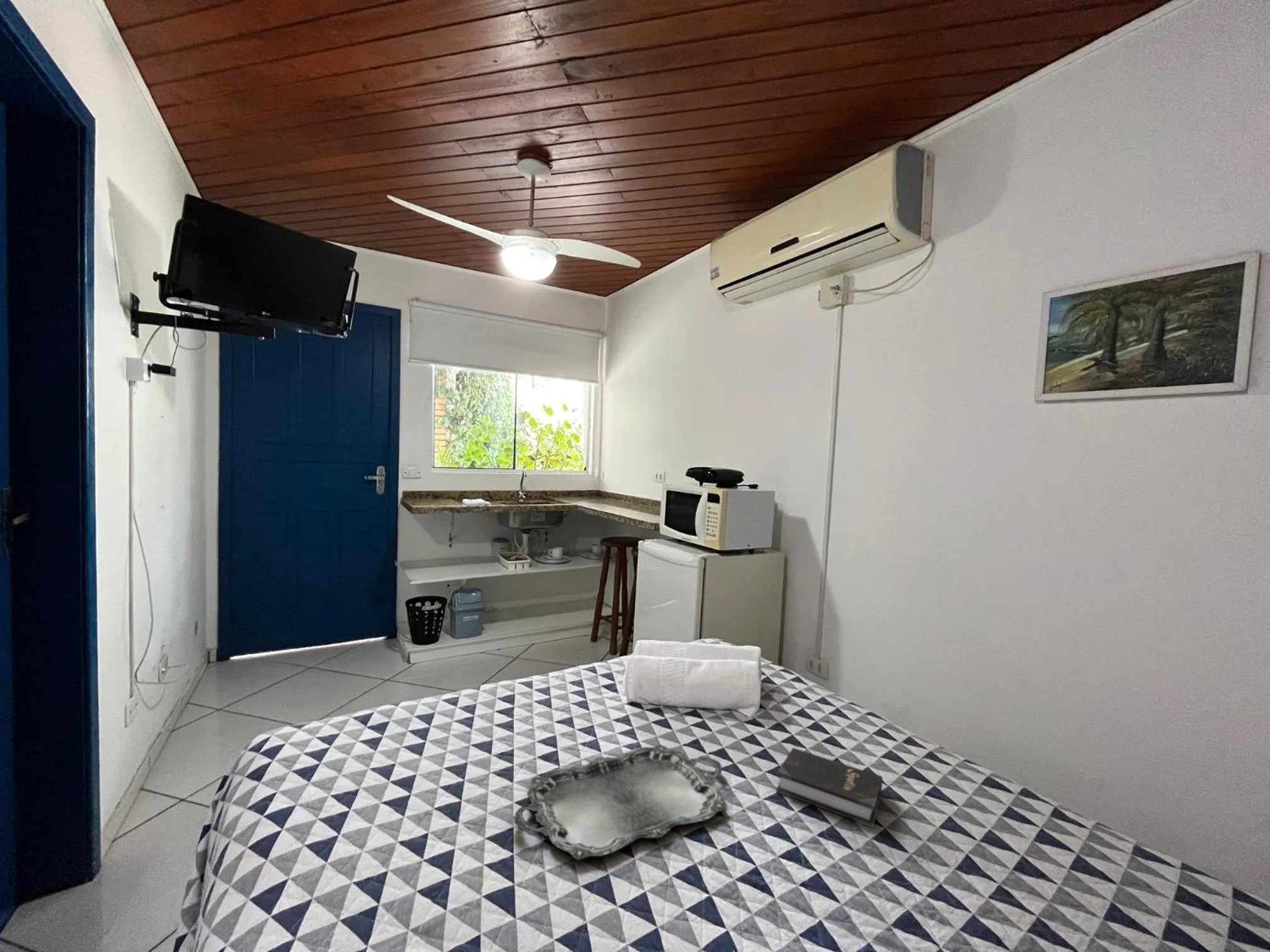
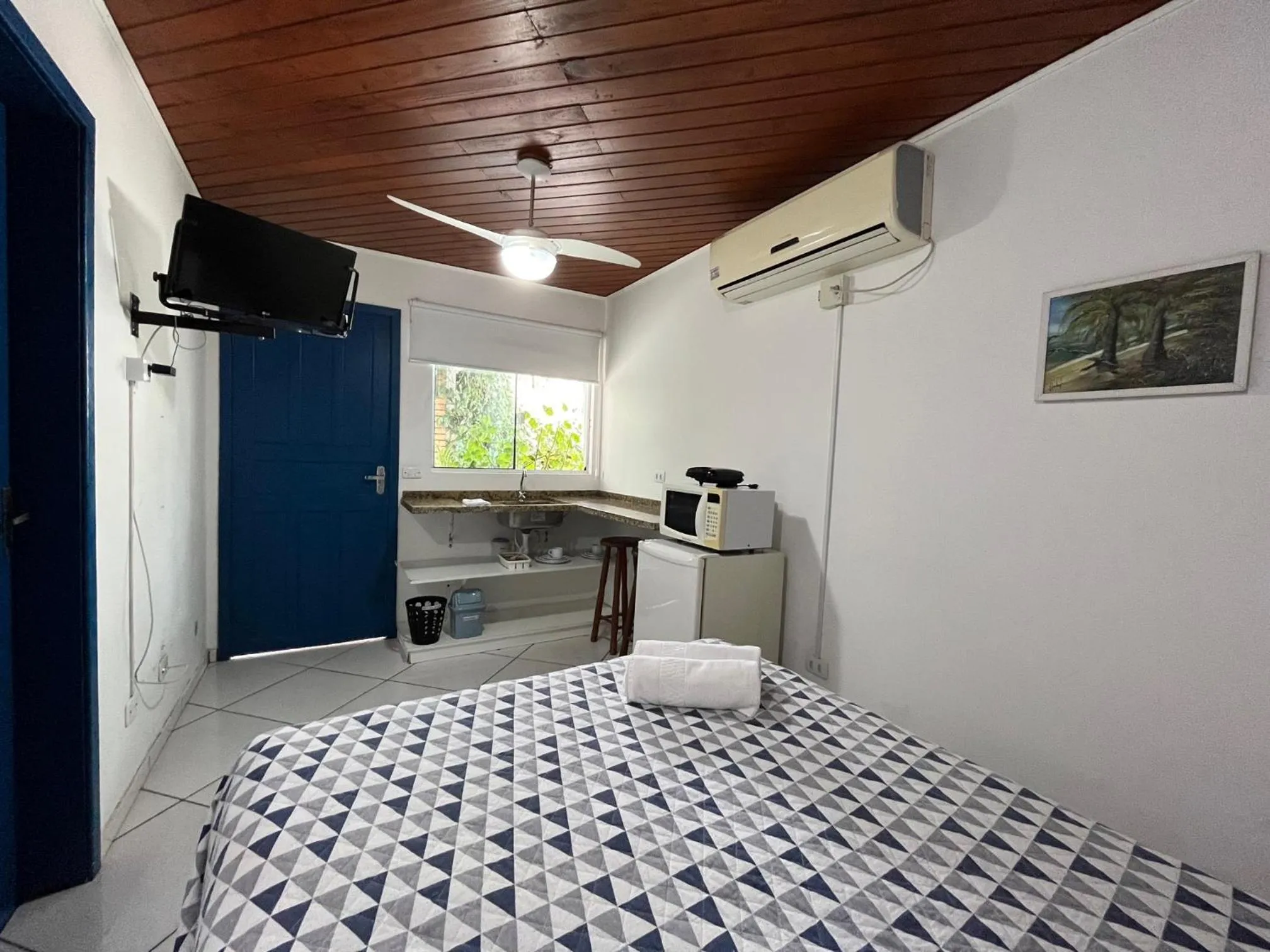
- hardback book [775,747,883,829]
- serving tray [512,744,727,861]
